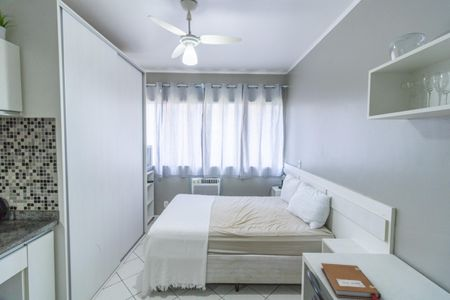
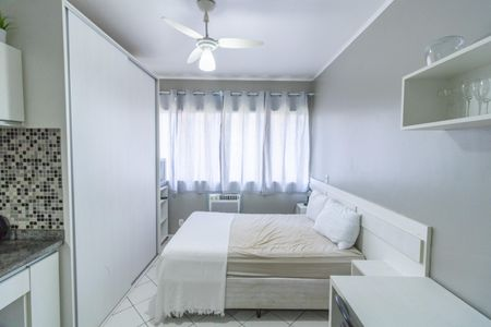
- notebook [320,262,382,300]
